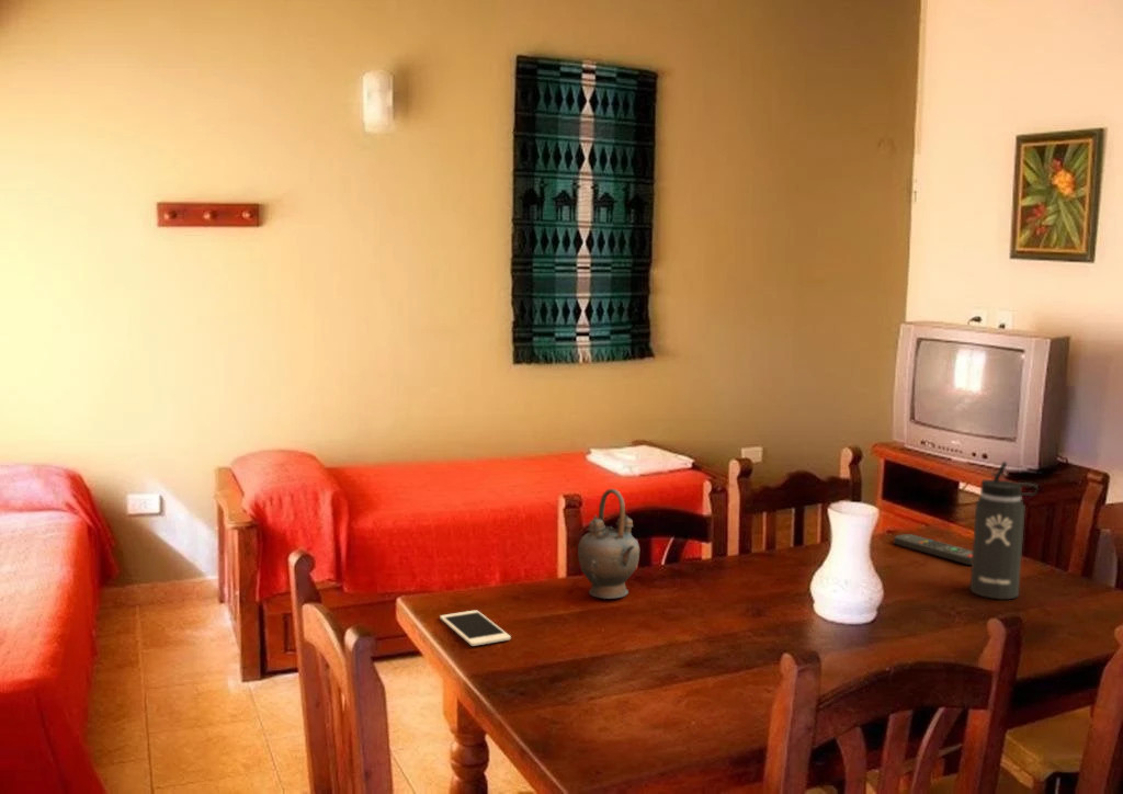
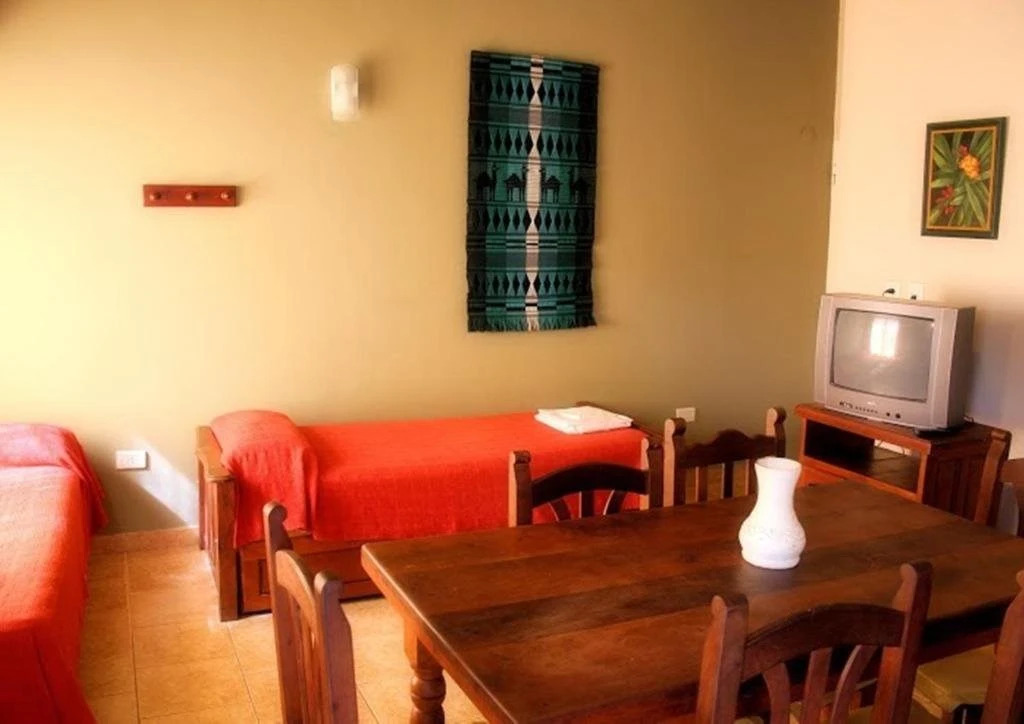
- teapot [577,488,640,600]
- cell phone [439,609,512,647]
- remote control [893,533,973,566]
- thermos bottle [969,461,1040,600]
